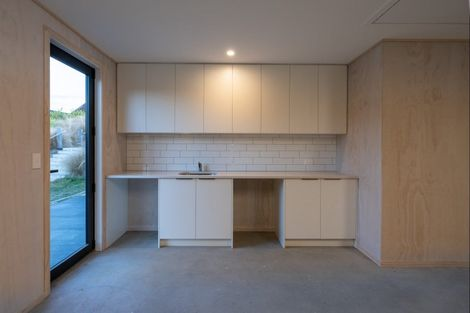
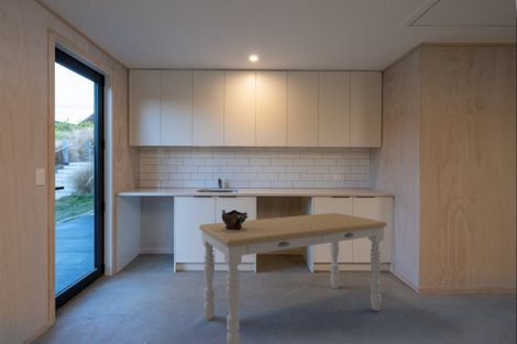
+ decorative bowl [221,209,249,231]
+ dining table [198,212,388,344]
